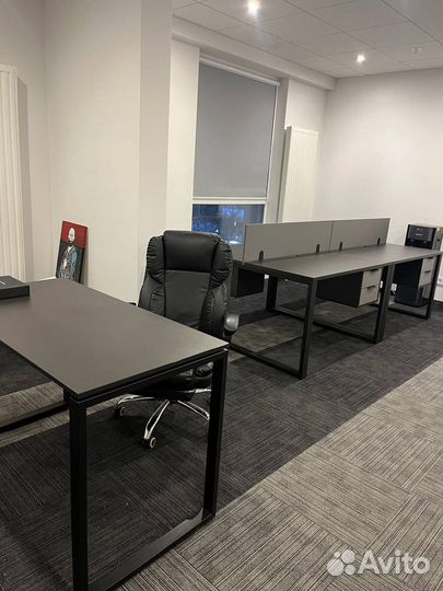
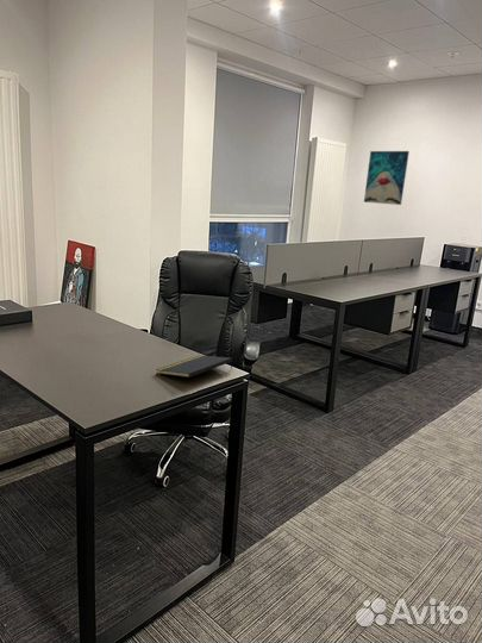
+ notepad [155,354,233,379]
+ wall art [363,150,411,206]
